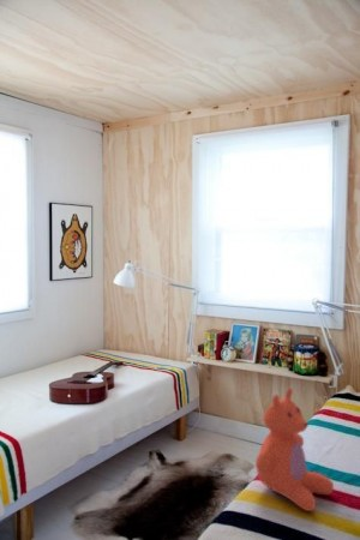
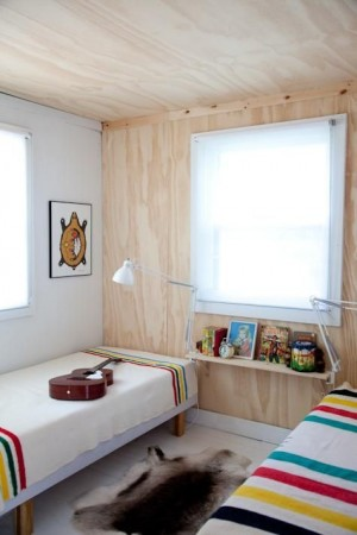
- teddy bear [254,386,335,512]
